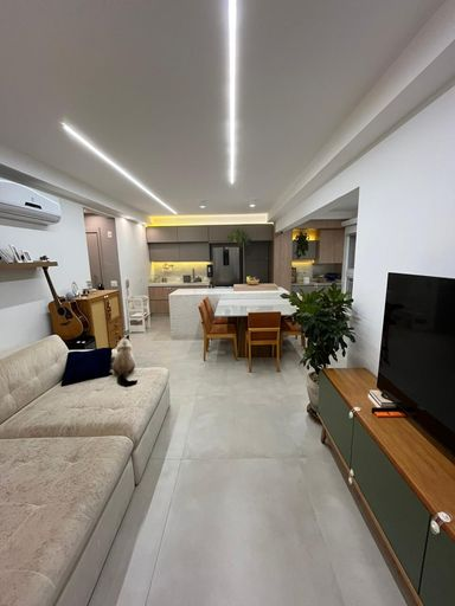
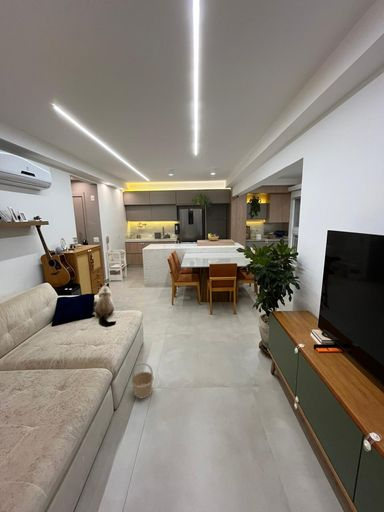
+ basket [130,362,155,400]
